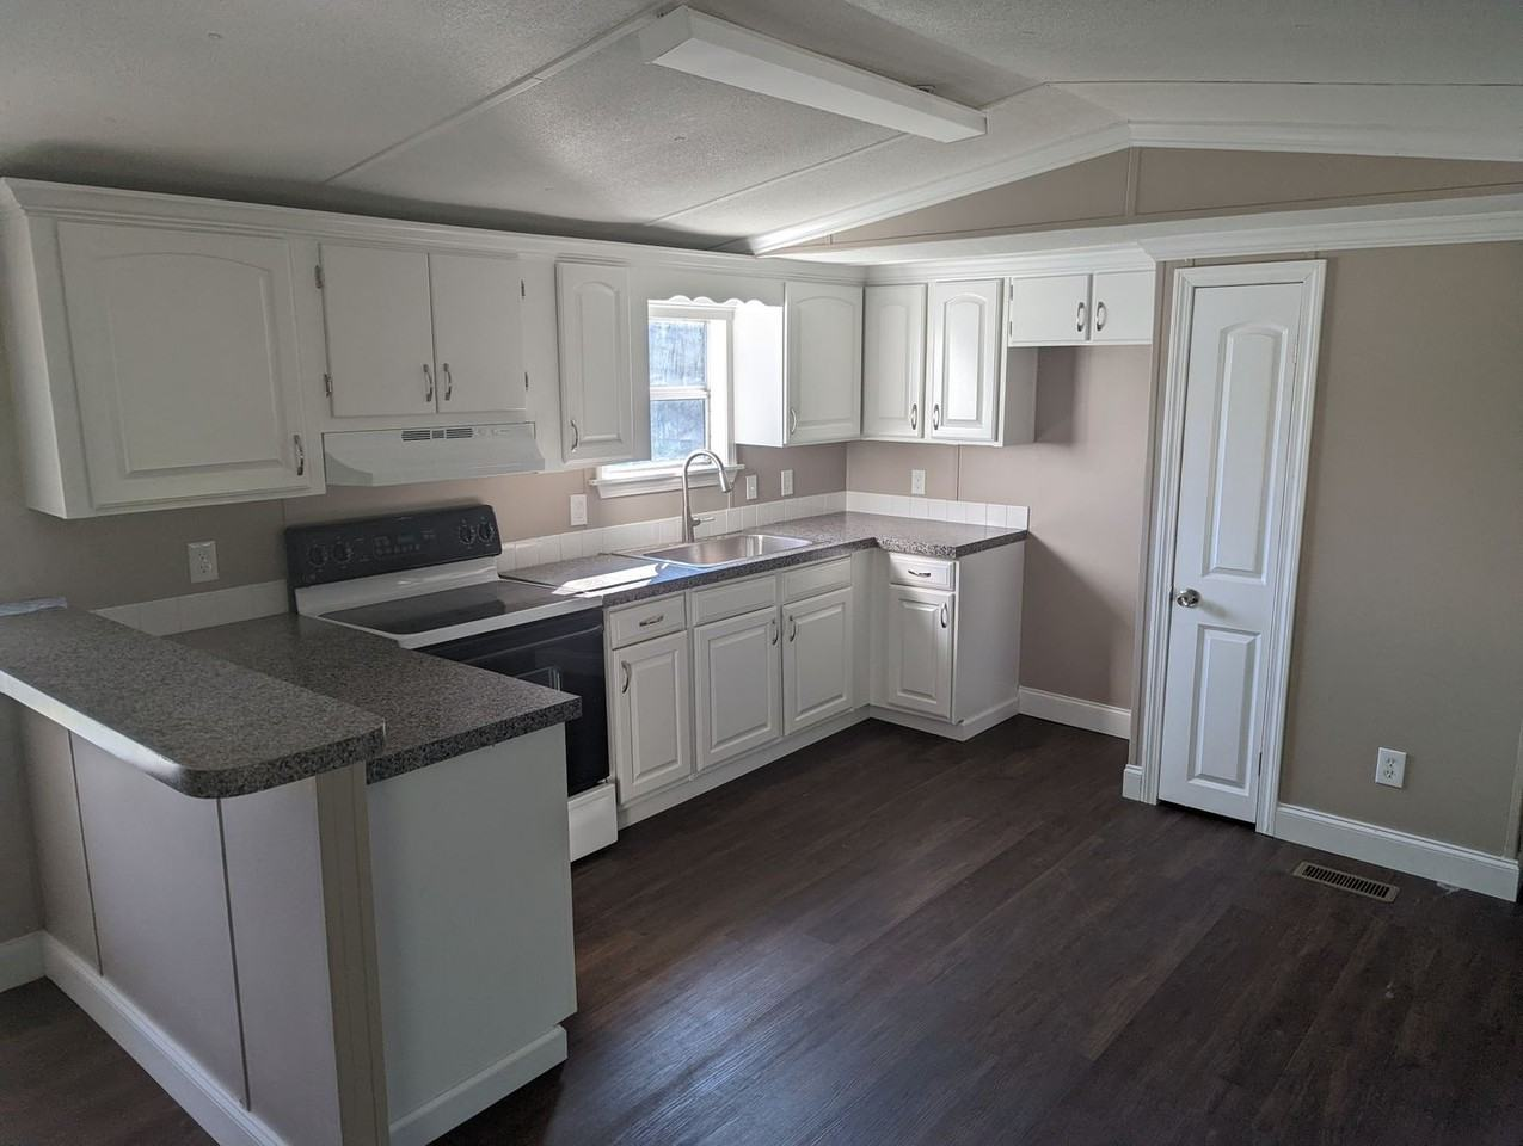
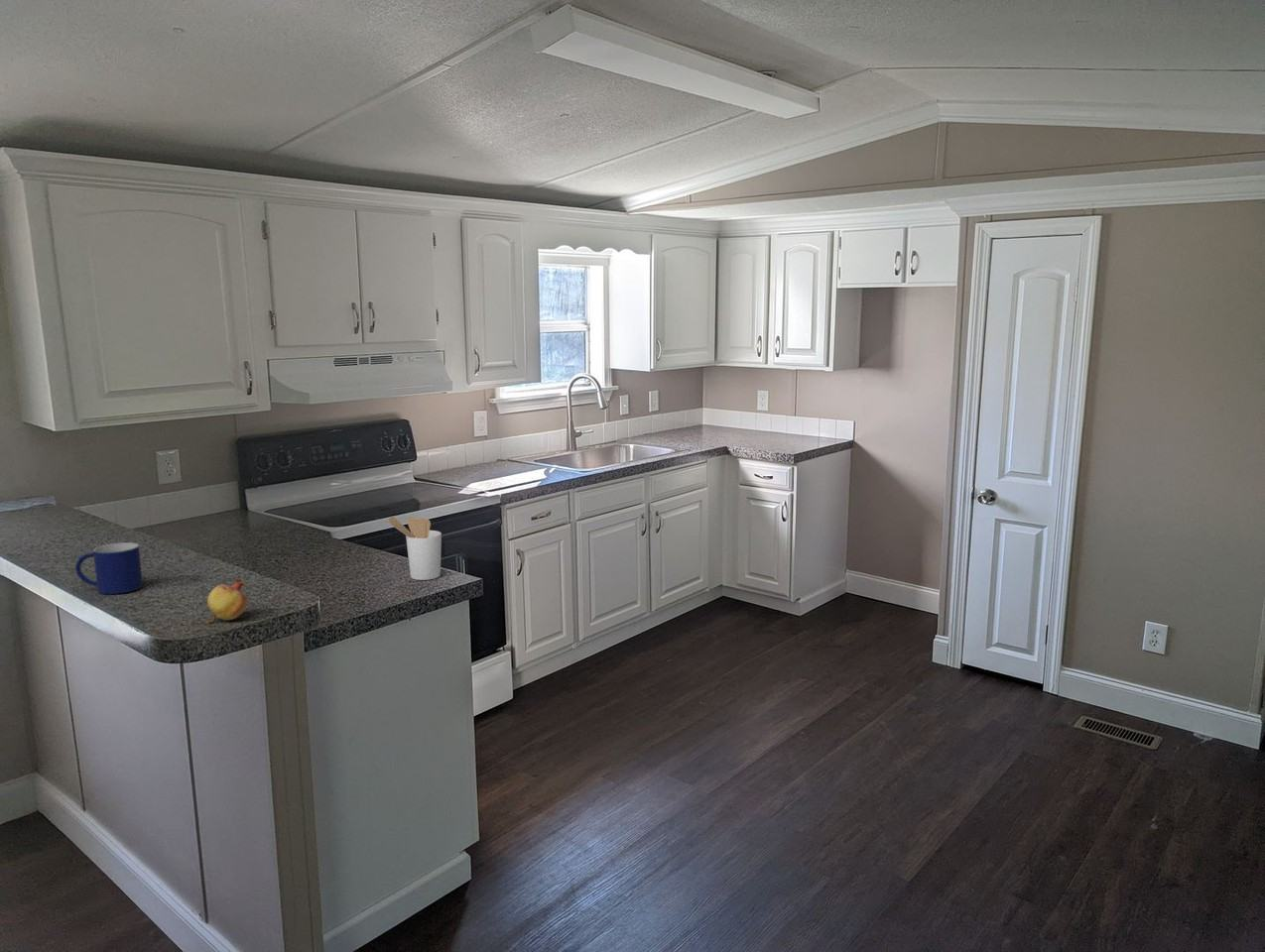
+ fruit [205,575,249,625]
+ mug [74,541,144,595]
+ utensil holder [387,516,443,581]
